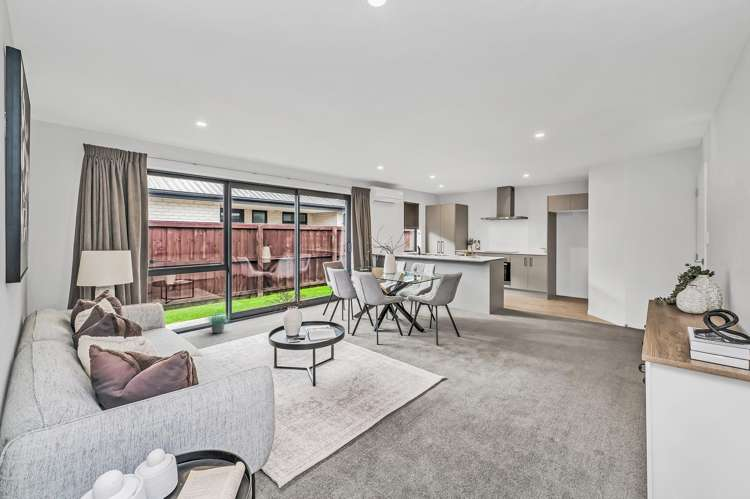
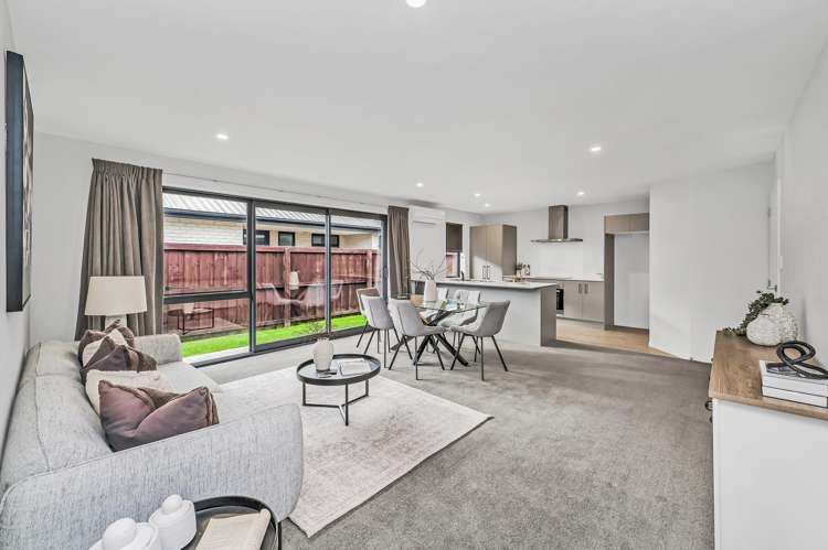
- potted plant [204,309,231,334]
